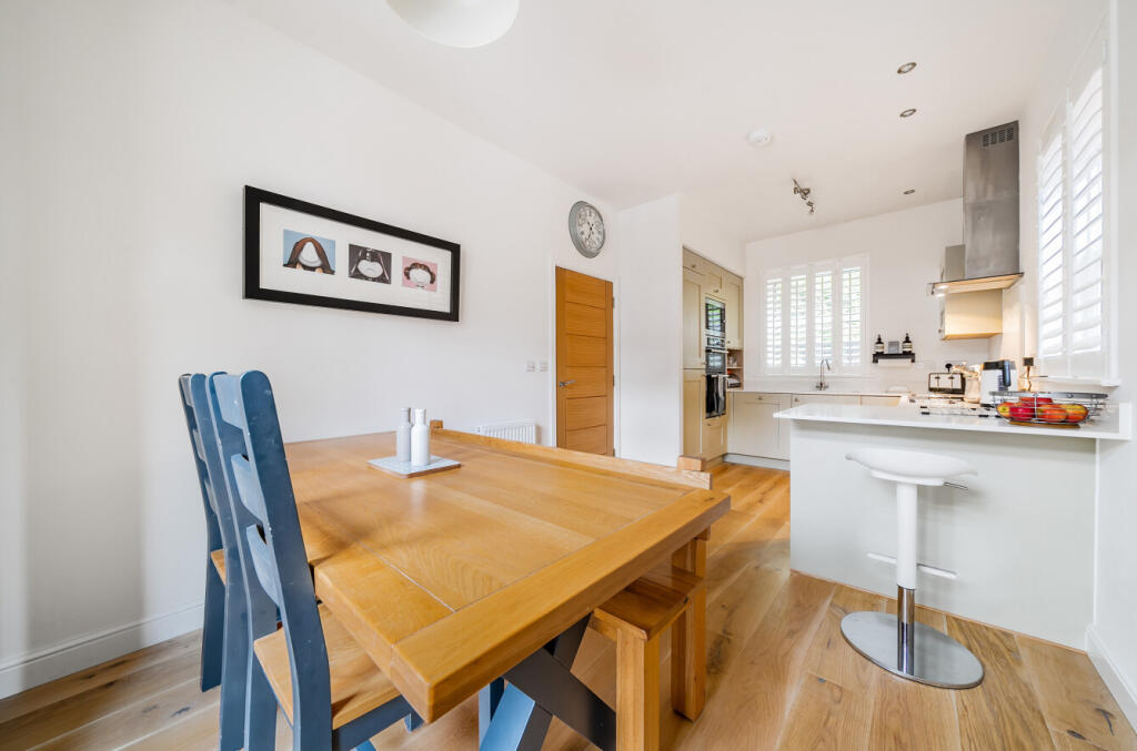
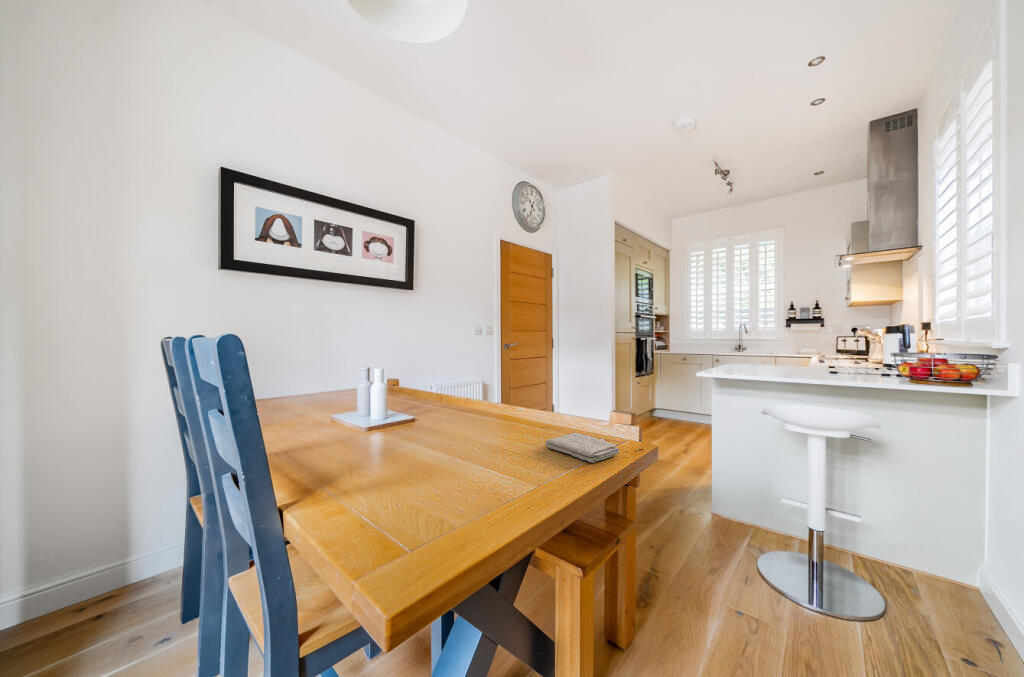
+ washcloth [544,432,621,464]
